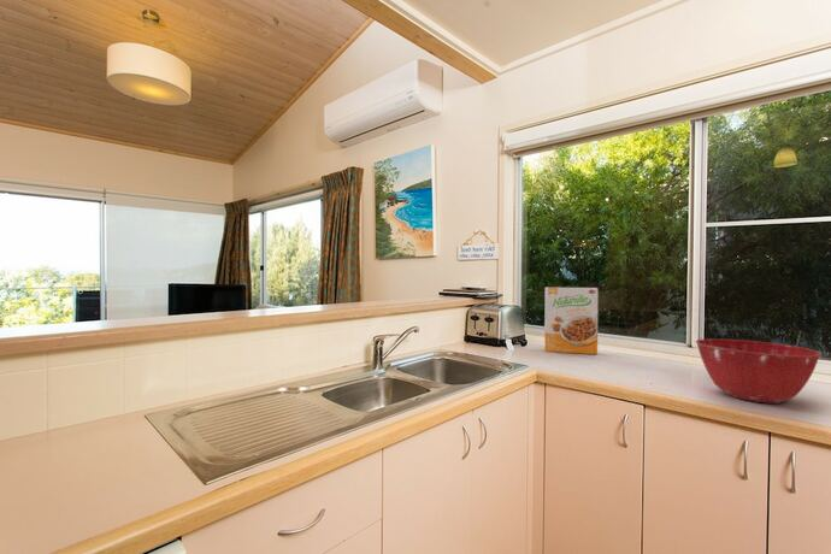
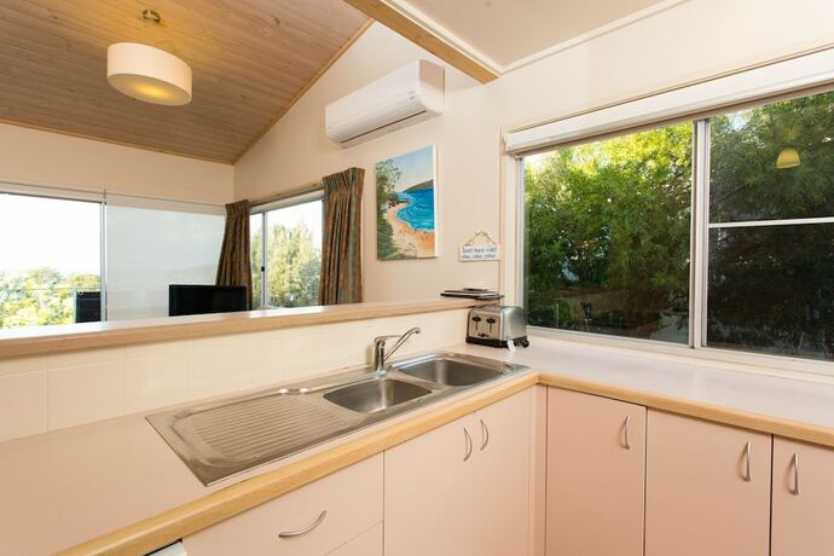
- cereal box [543,287,599,355]
- mixing bowl [695,338,823,405]
